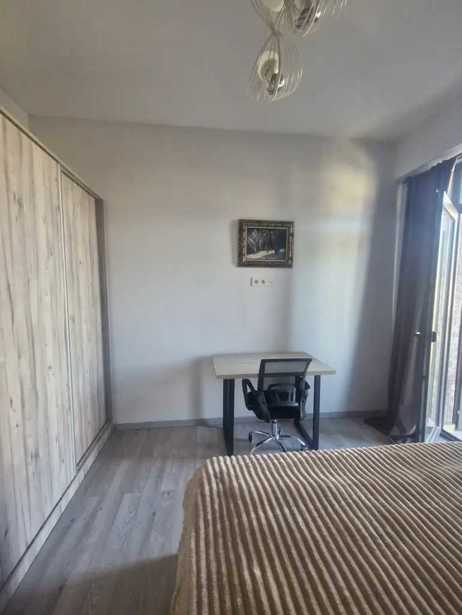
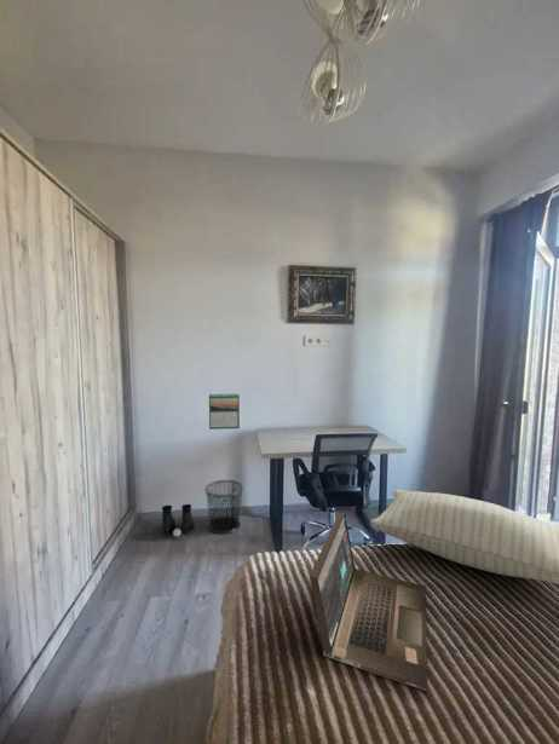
+ waste bin [203,479,244,535]
+ calendar [208,392,241,431]
+ boots [161,503,196,538]
+ laptop [309,512,428,693]
+ pillow [369,489,559,586]
